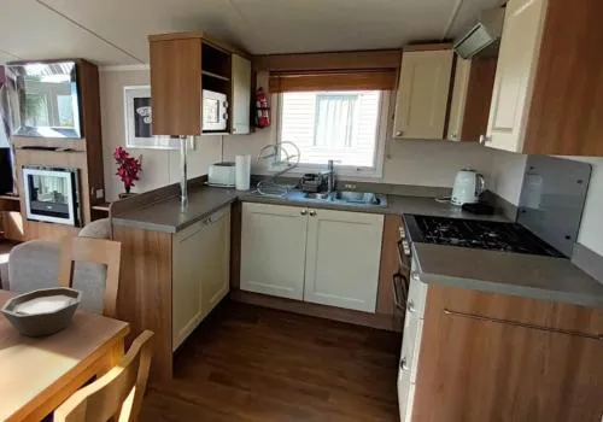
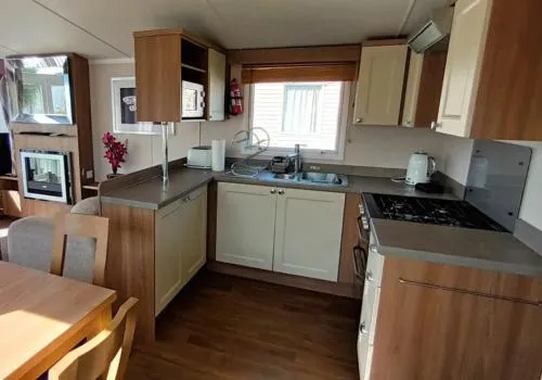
- bowl [0,286,84,338]
